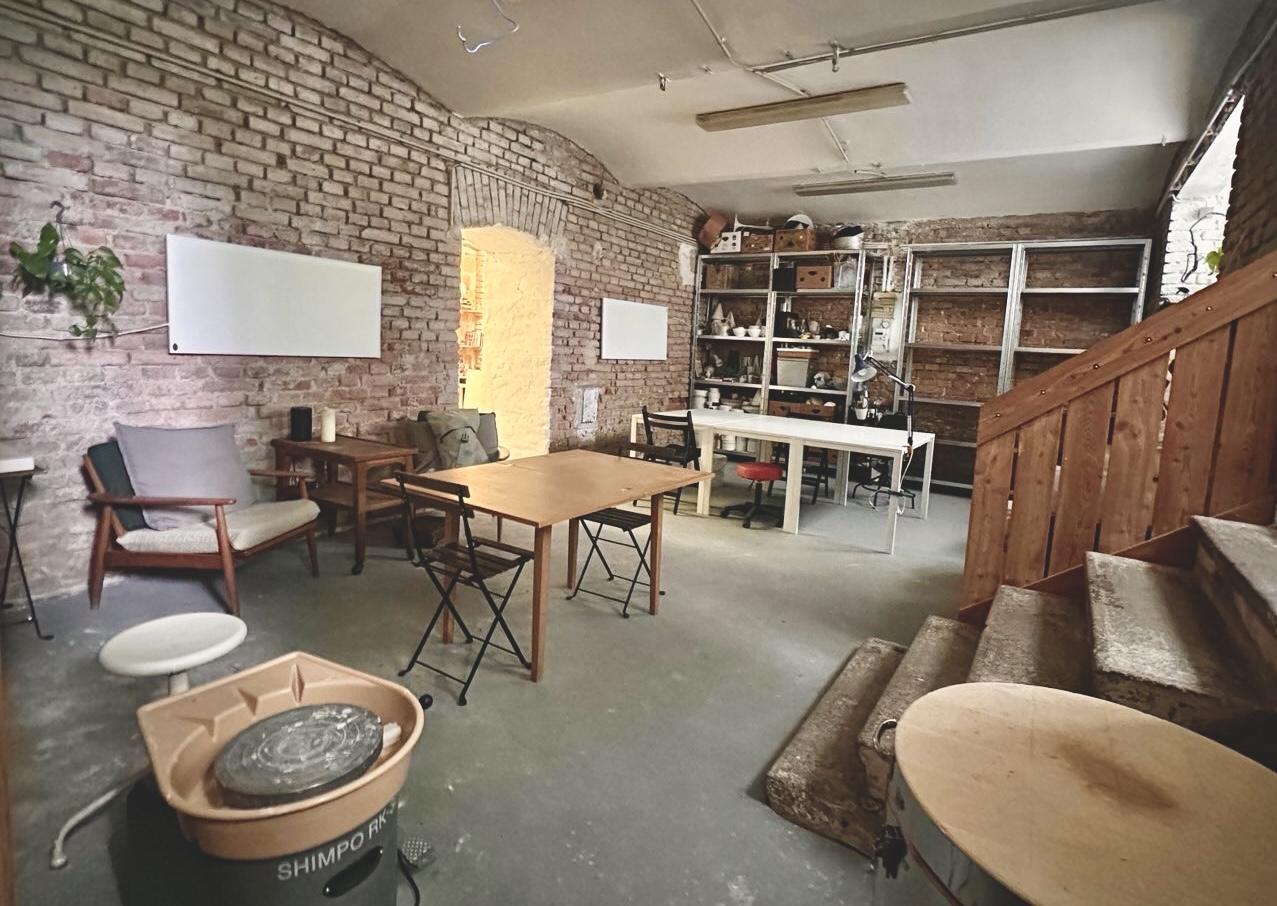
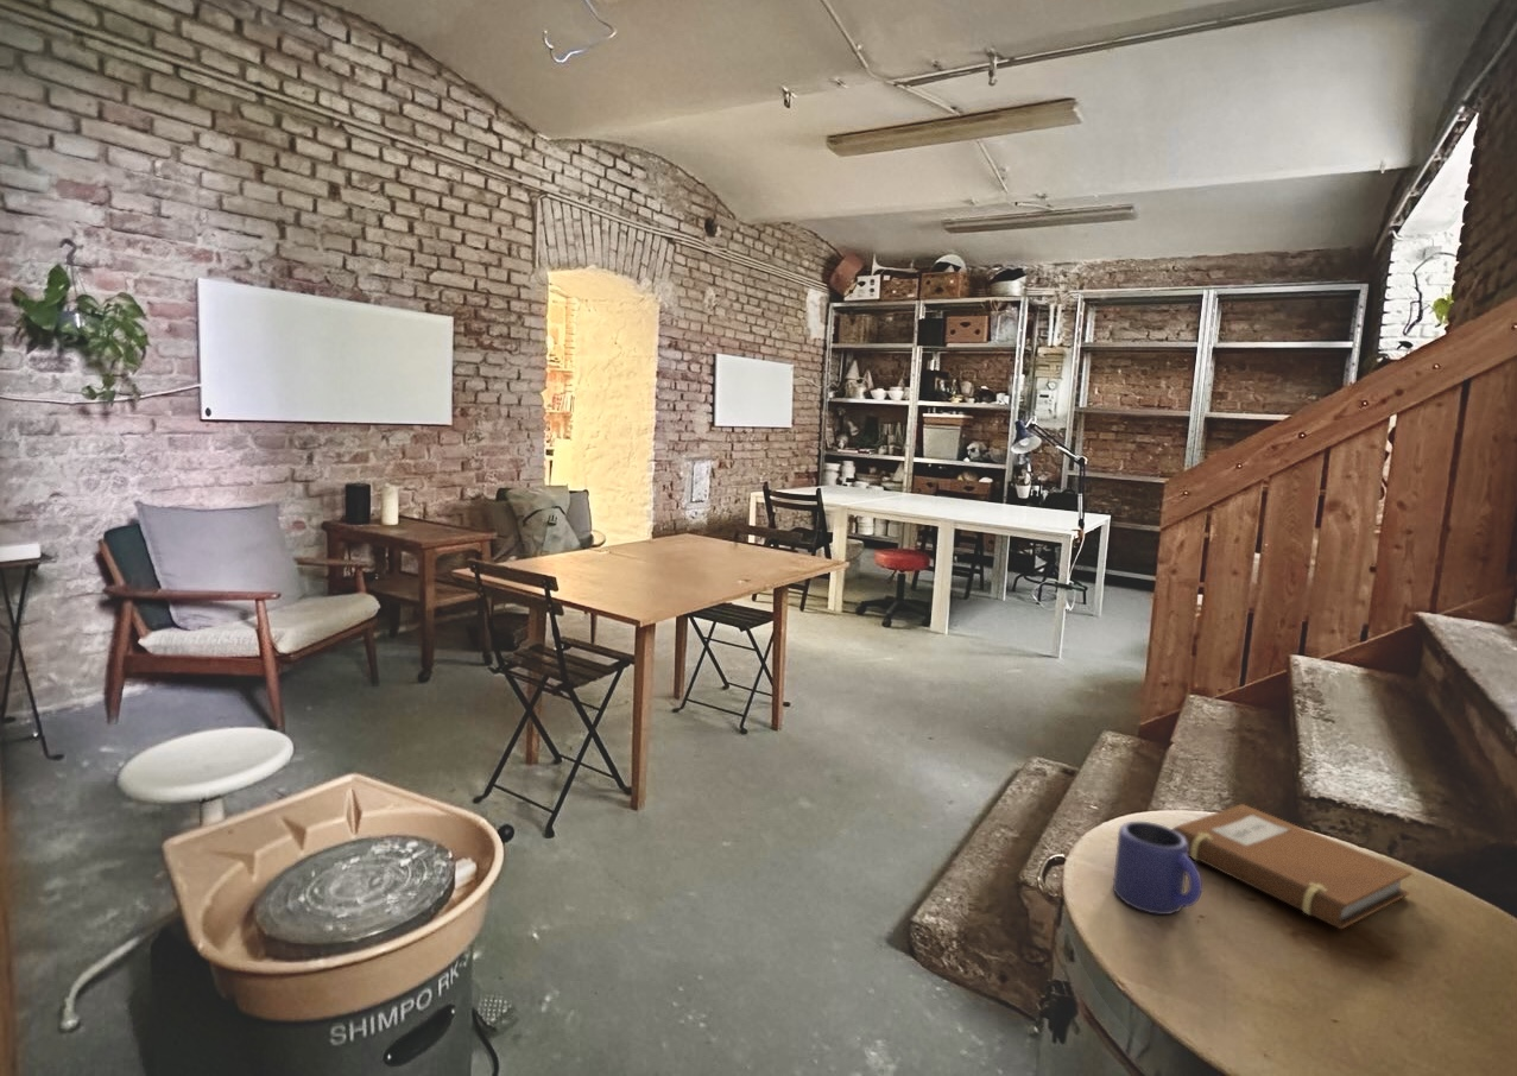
+ mug [1112,821,1203,916]
+ notebook [1172,803,1412,930]
